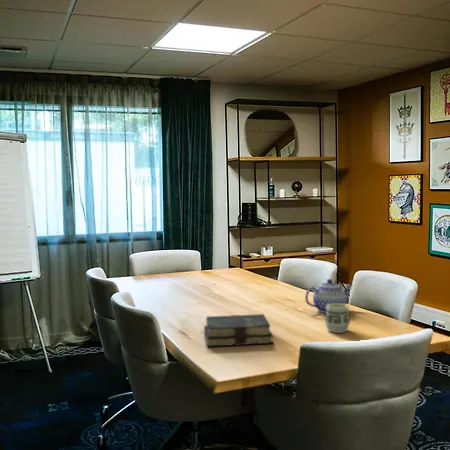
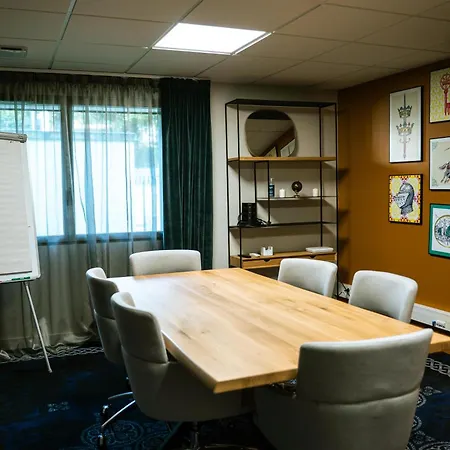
- cup [324,304,351,334]
- teapot [304,278,353,314]
- book [203,313,274,348]
